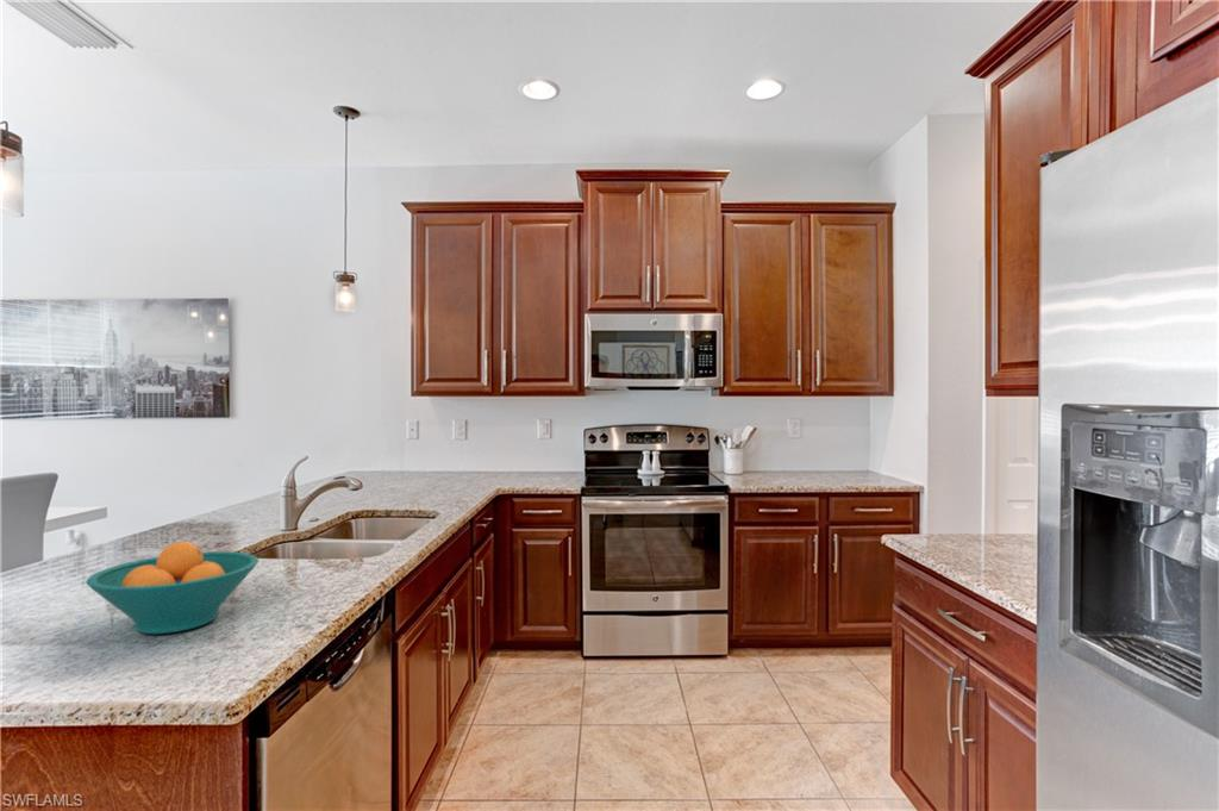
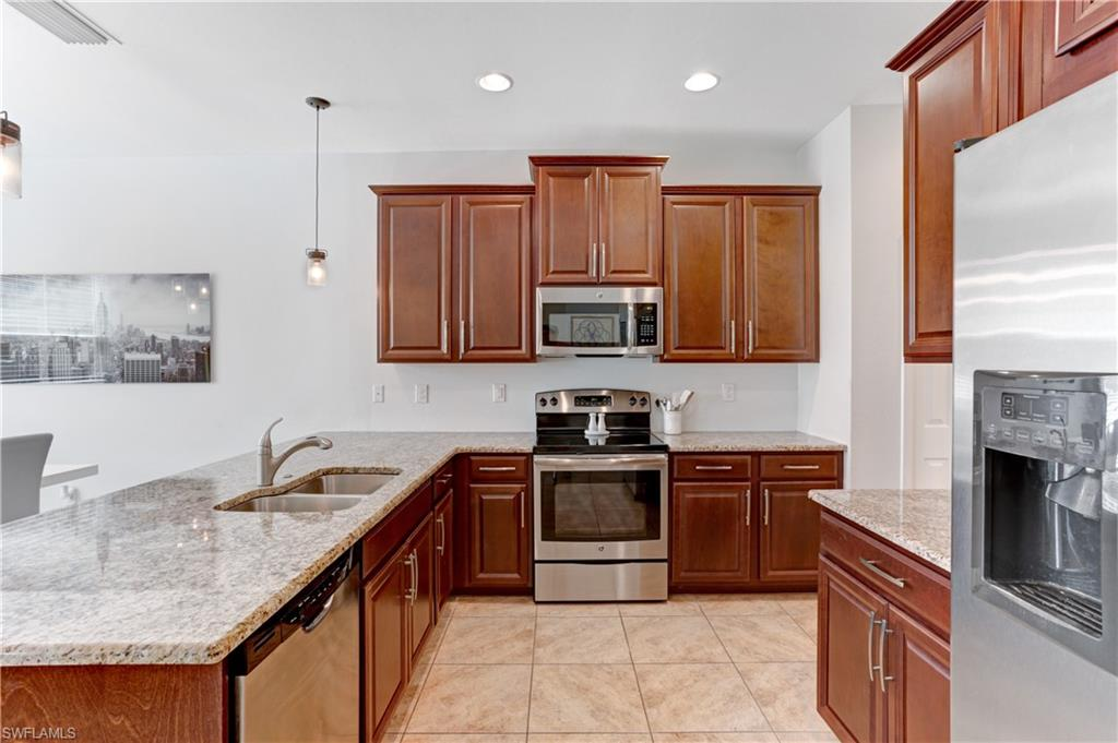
- fruit bowl [85,541,260,635]
